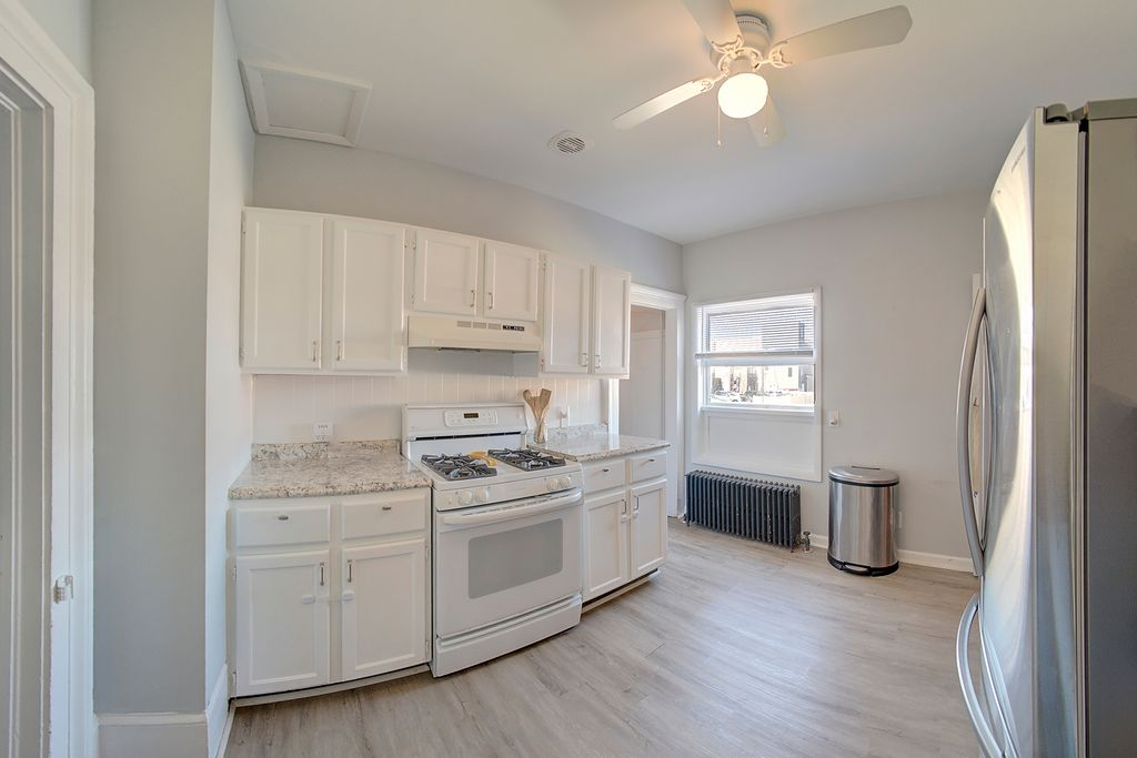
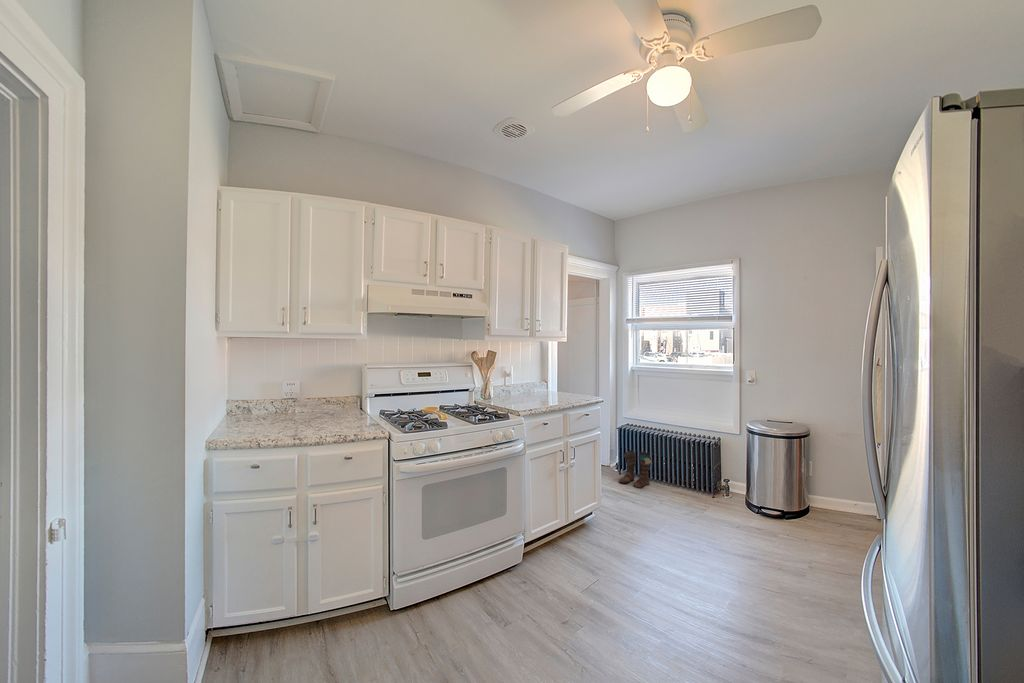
+ boots [618,449,653,489]
